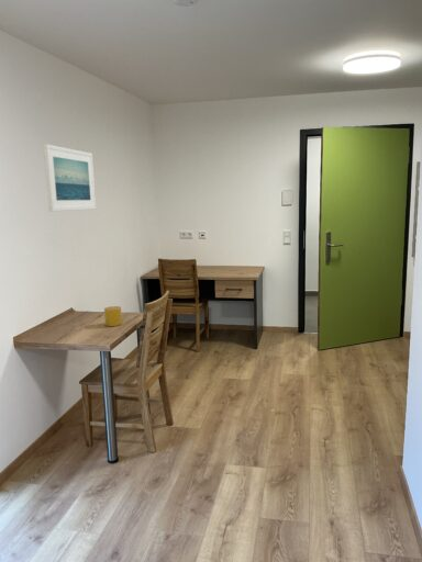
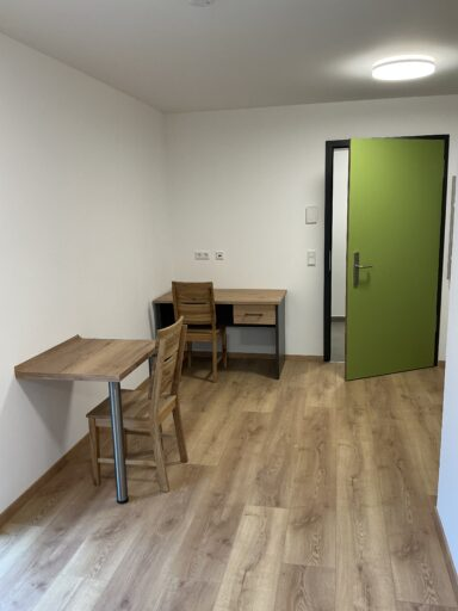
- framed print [43,143,97,213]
- cup [103,305,123,327]
